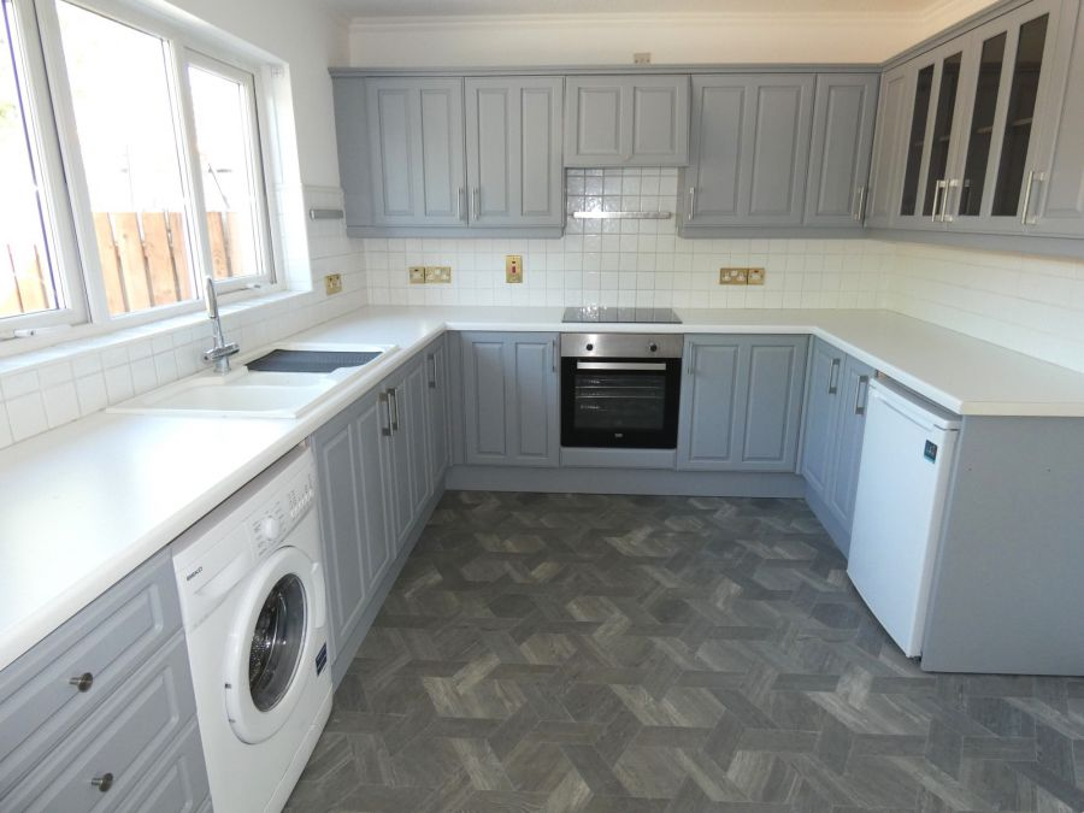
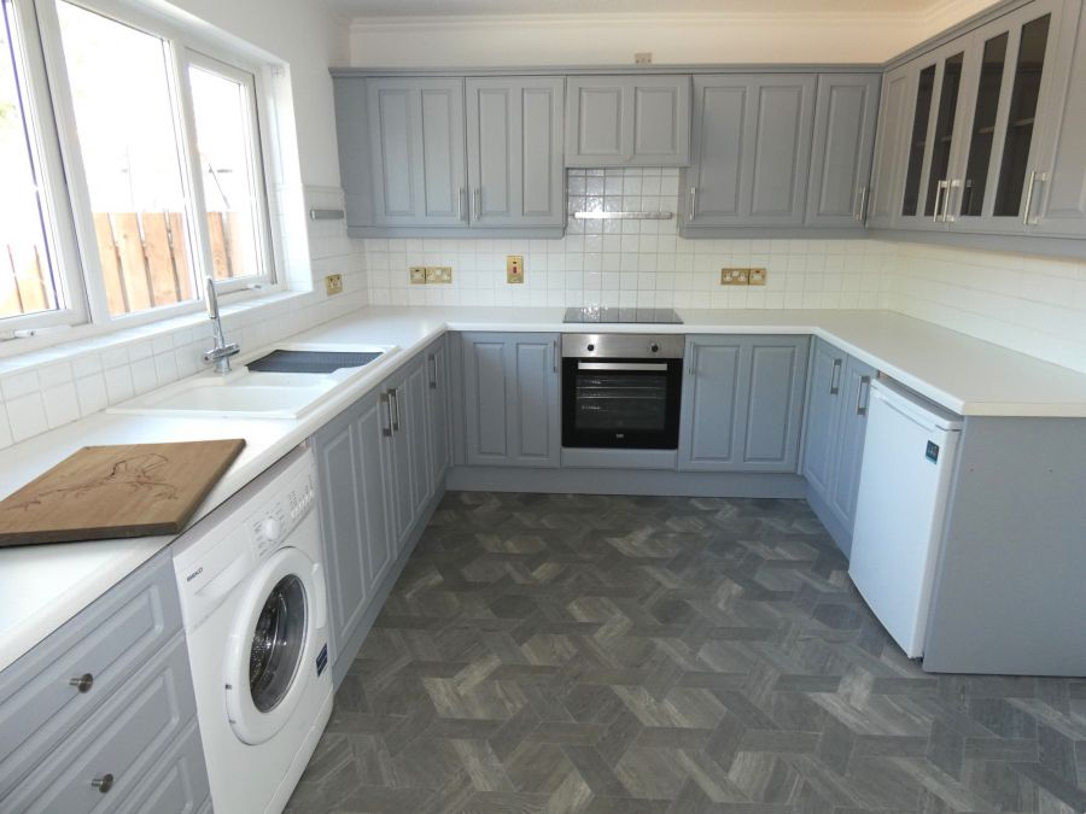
+ cutting board [0,437,247,547]
